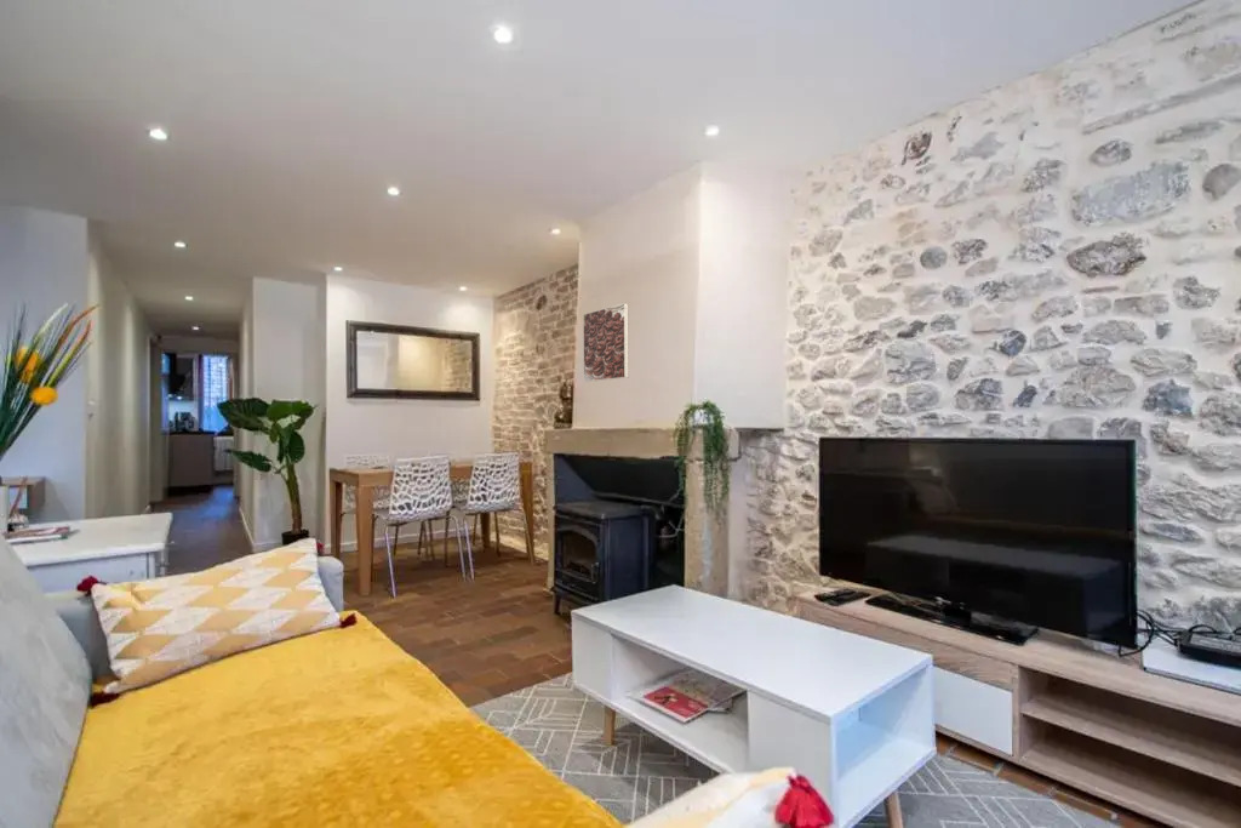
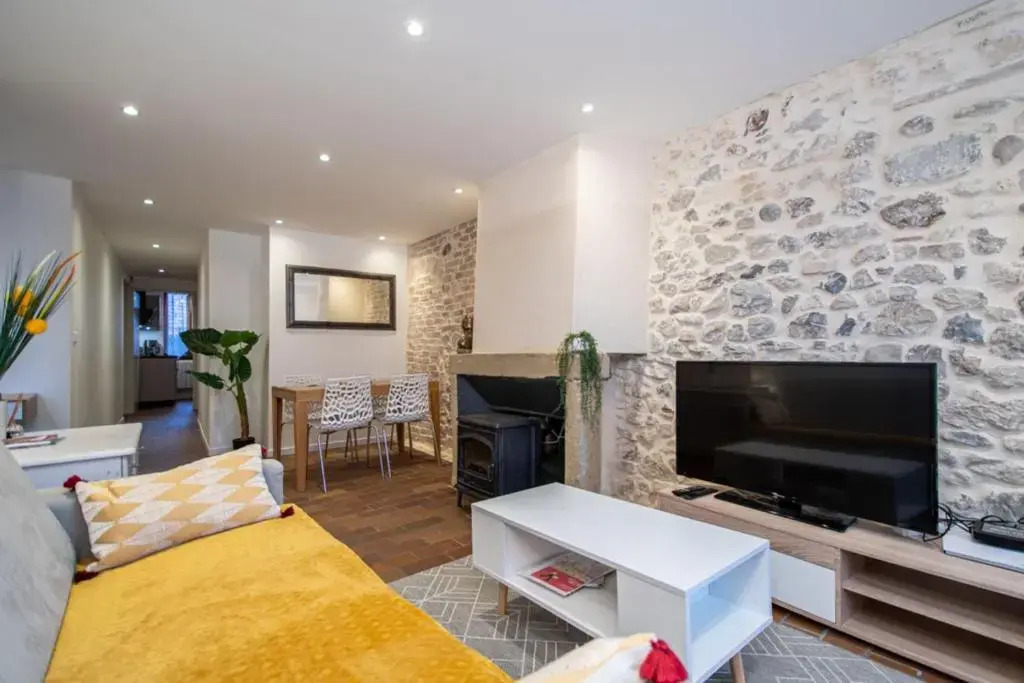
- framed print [582,302,630,383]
